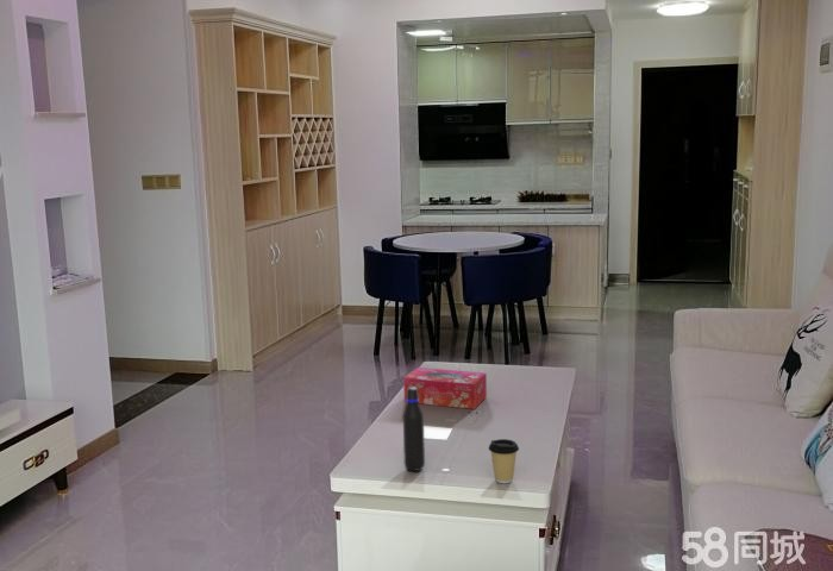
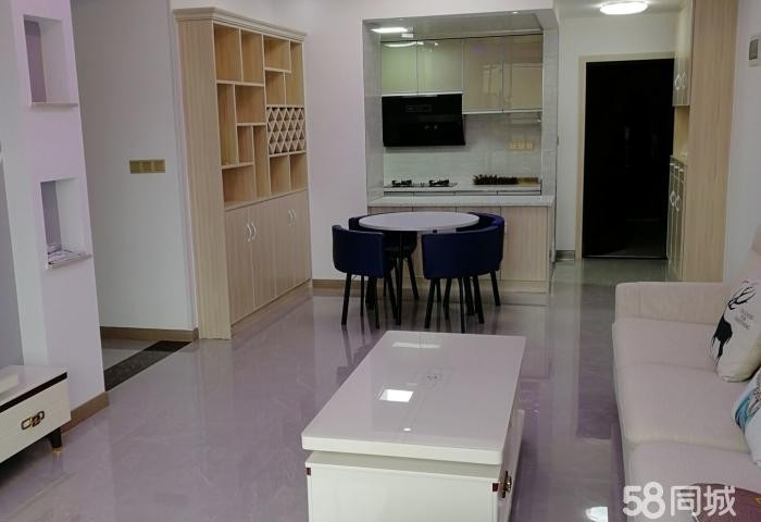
- coffee cup [488,438,520,484]
- water bottle [402,388,426,473]
- tissue box [402,366,488,410]
